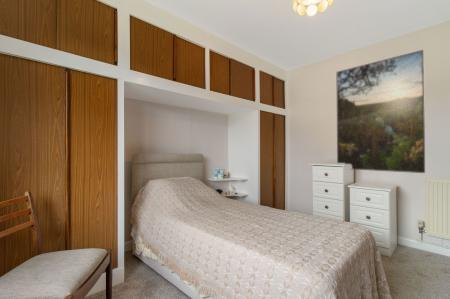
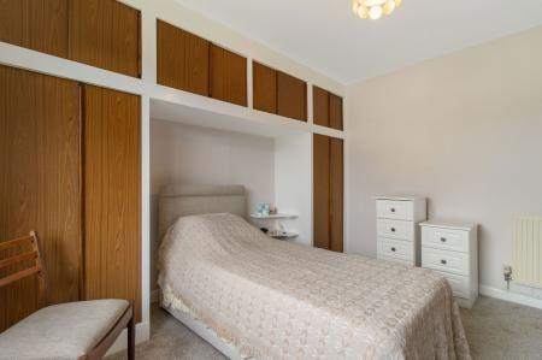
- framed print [335,49,426,174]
